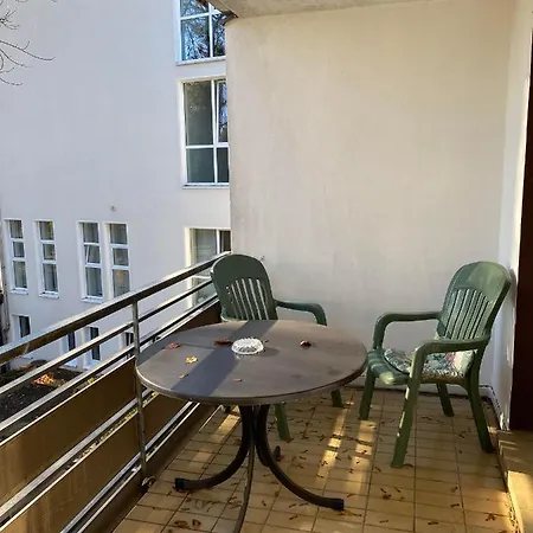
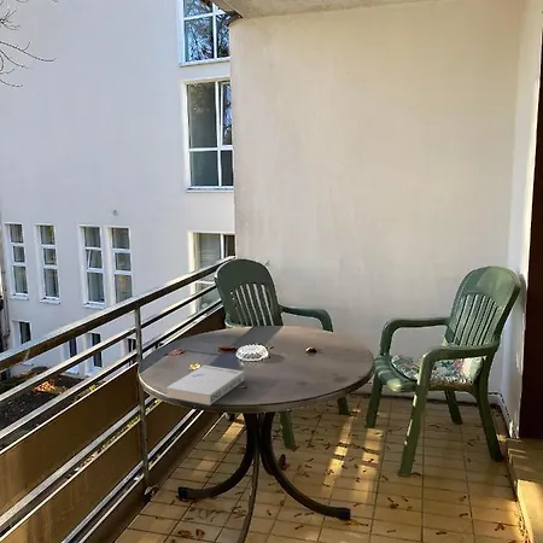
+ book [165,364,245,407]
